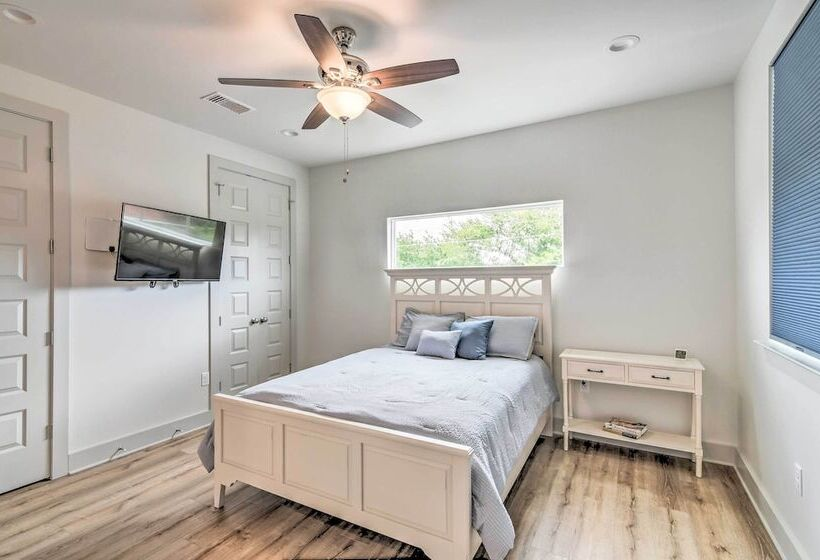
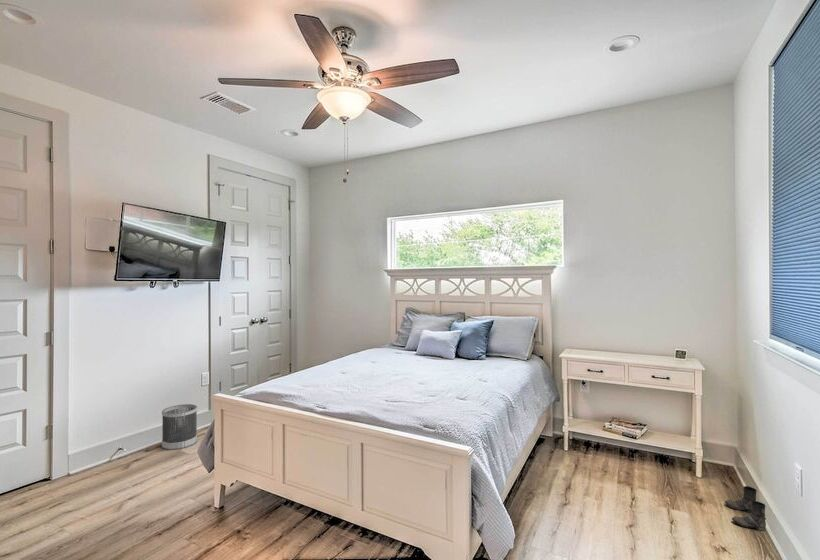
+ wastebasket [161,403,198,451]
+ boots [724,485,767,532]
